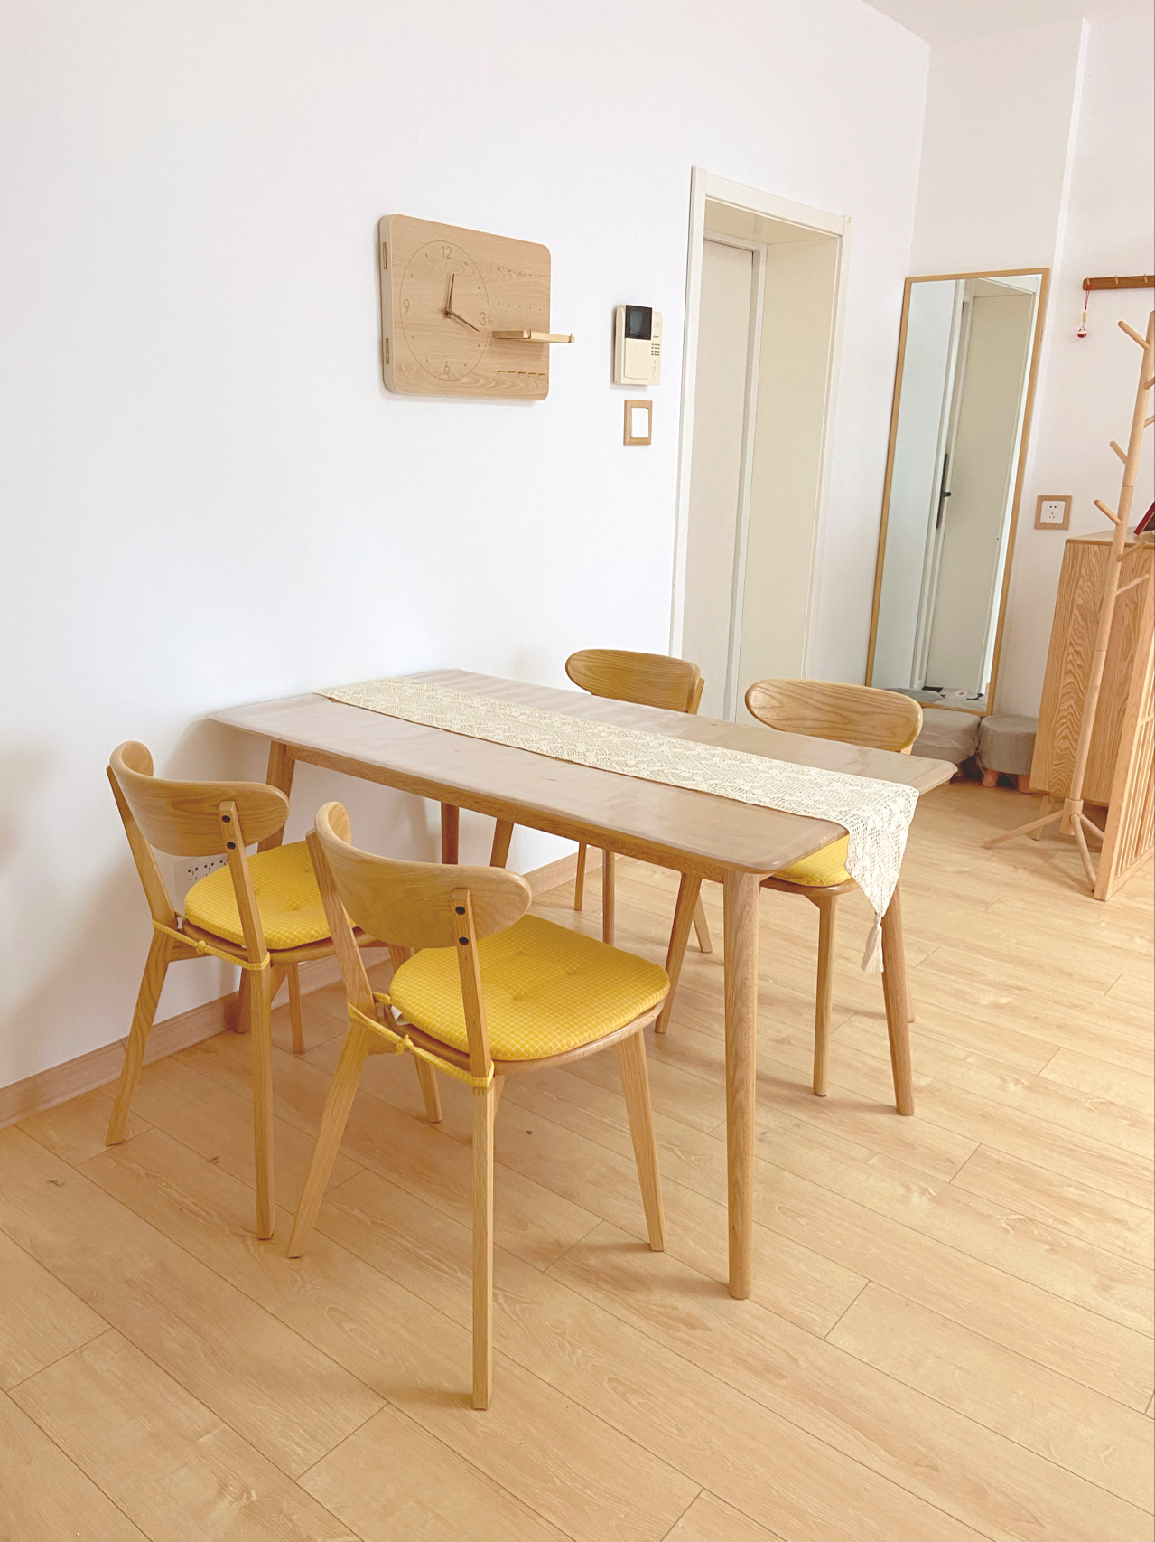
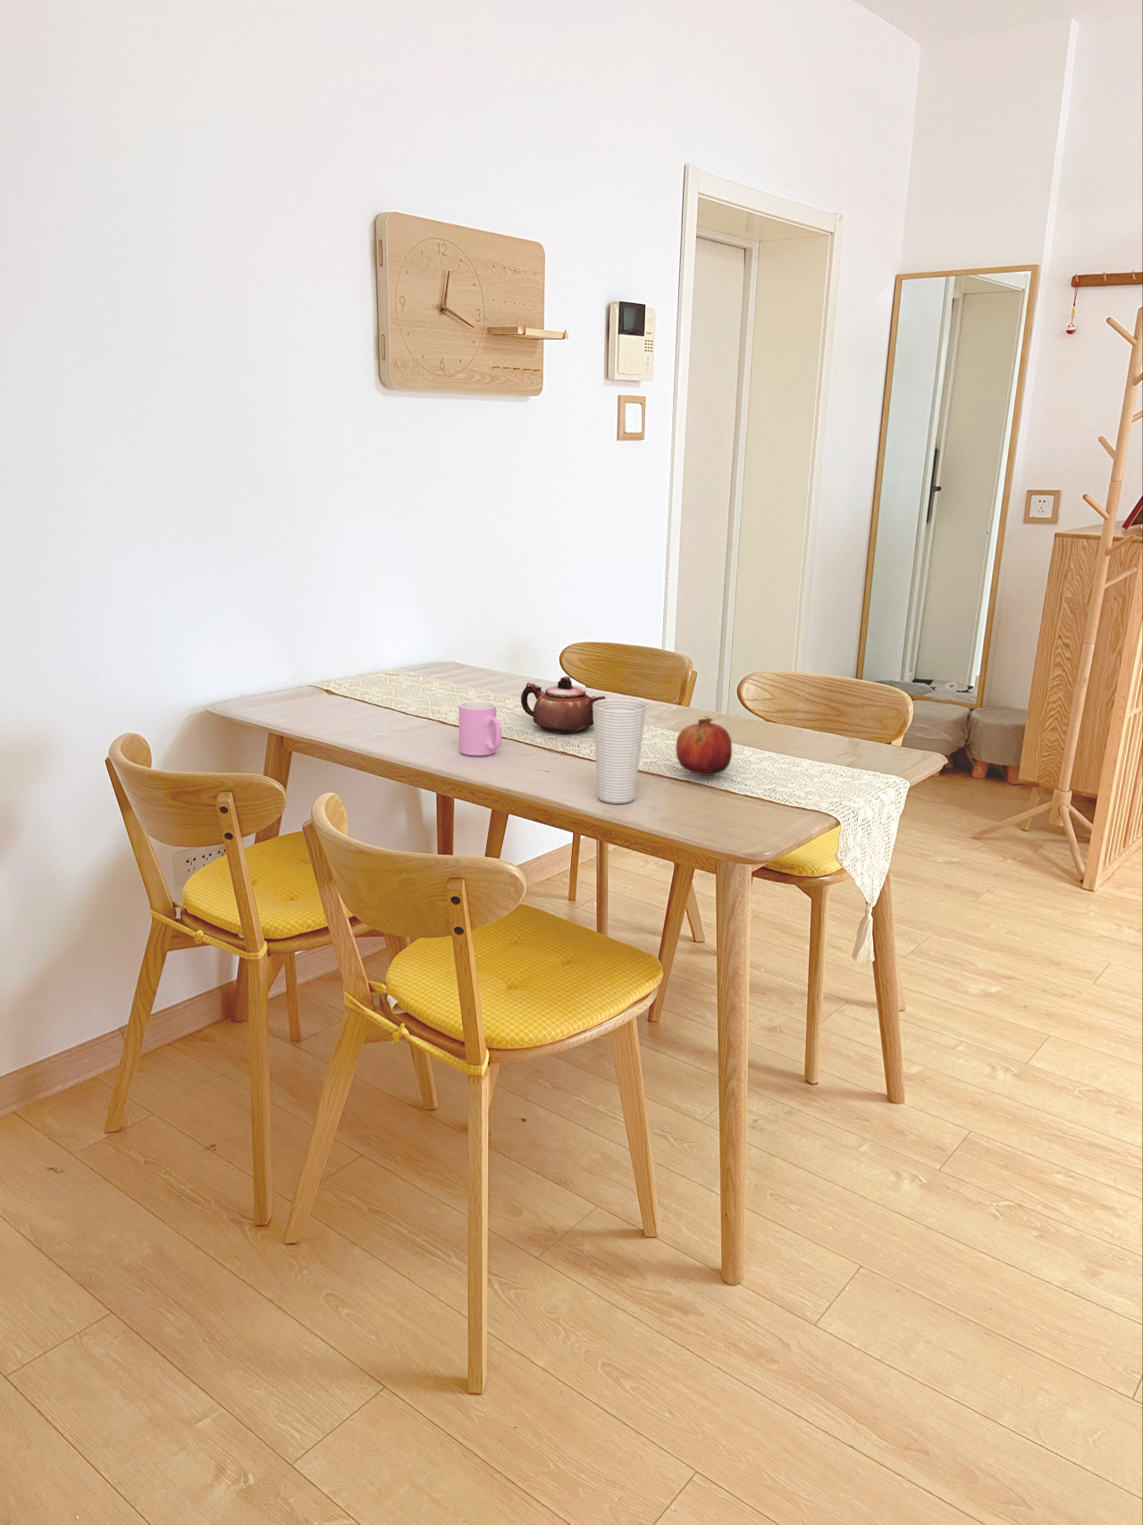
+ cup [593,698,647,805]
+ cup [459,700,502,756]
+ teapot [520,676,606,735]
+ fruit [675,717,732,777]
